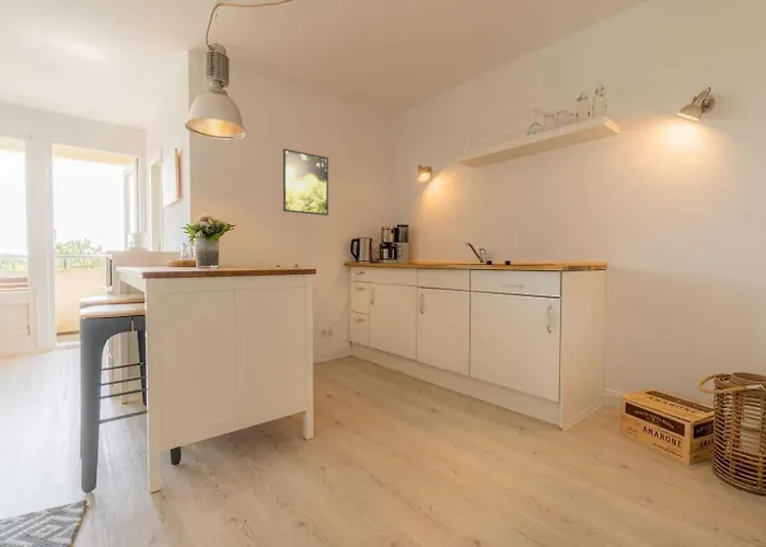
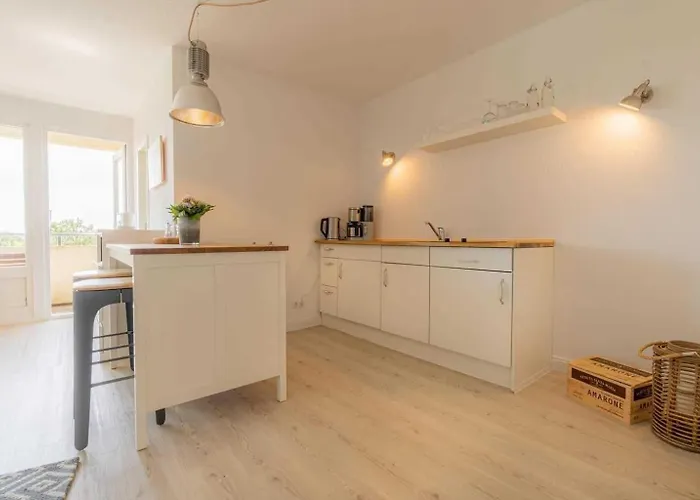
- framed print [282,148,329,217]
